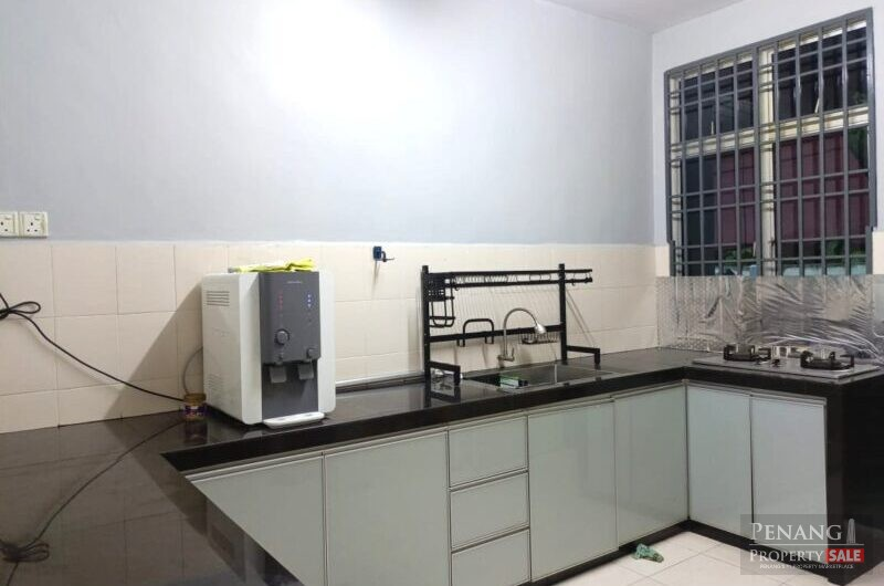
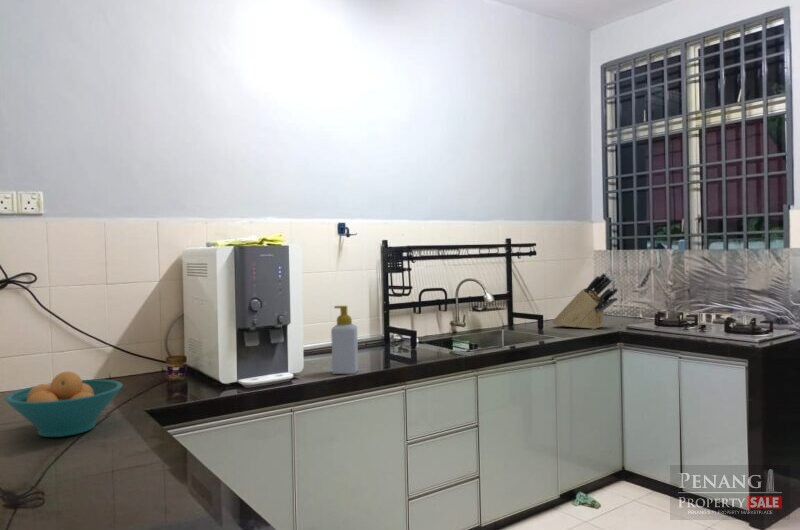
+ knife block [552,271,620,330]
+ fruit bowl [3,371,124,438]
+ soap bottle [330,305,359,375]
